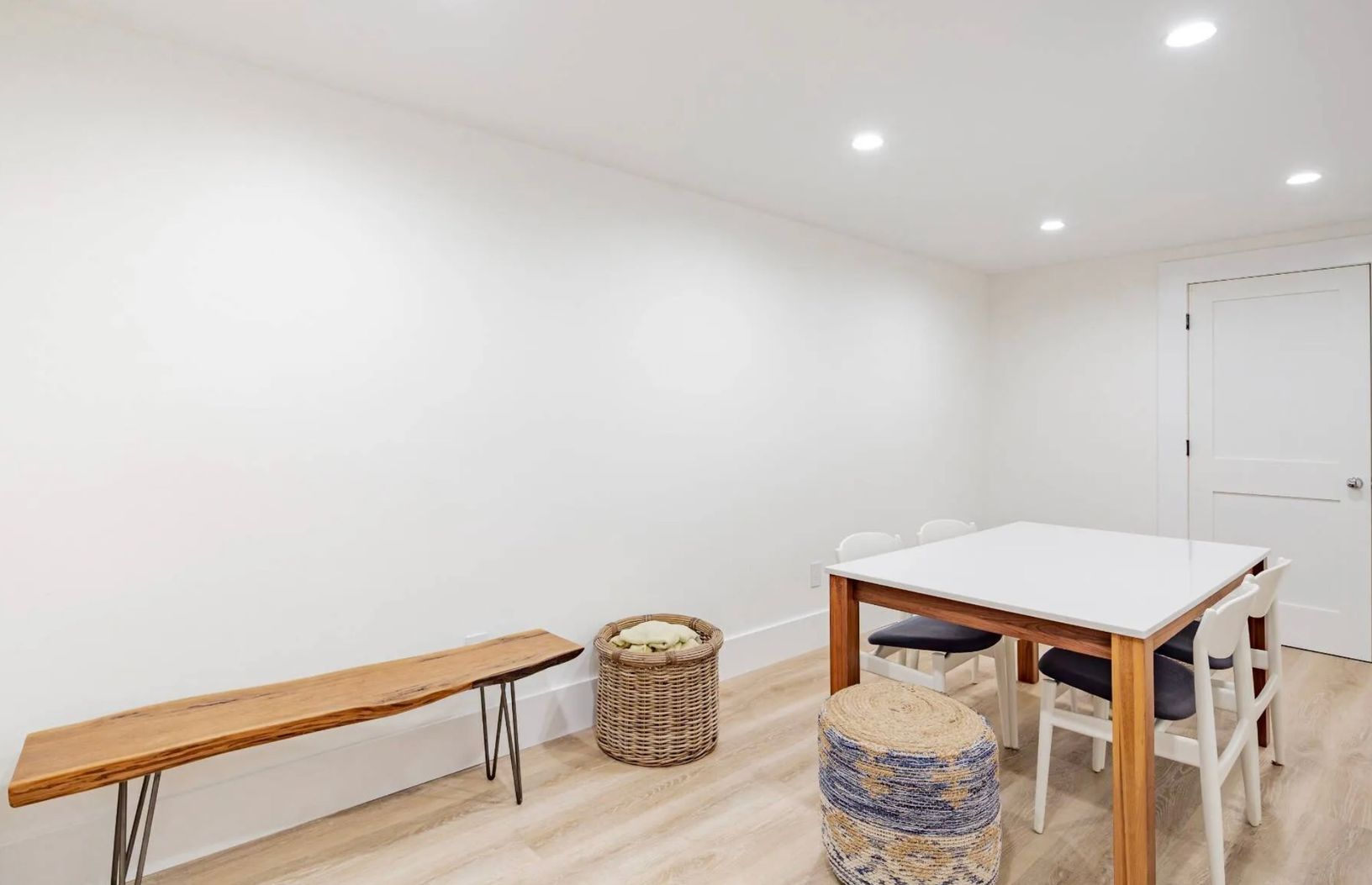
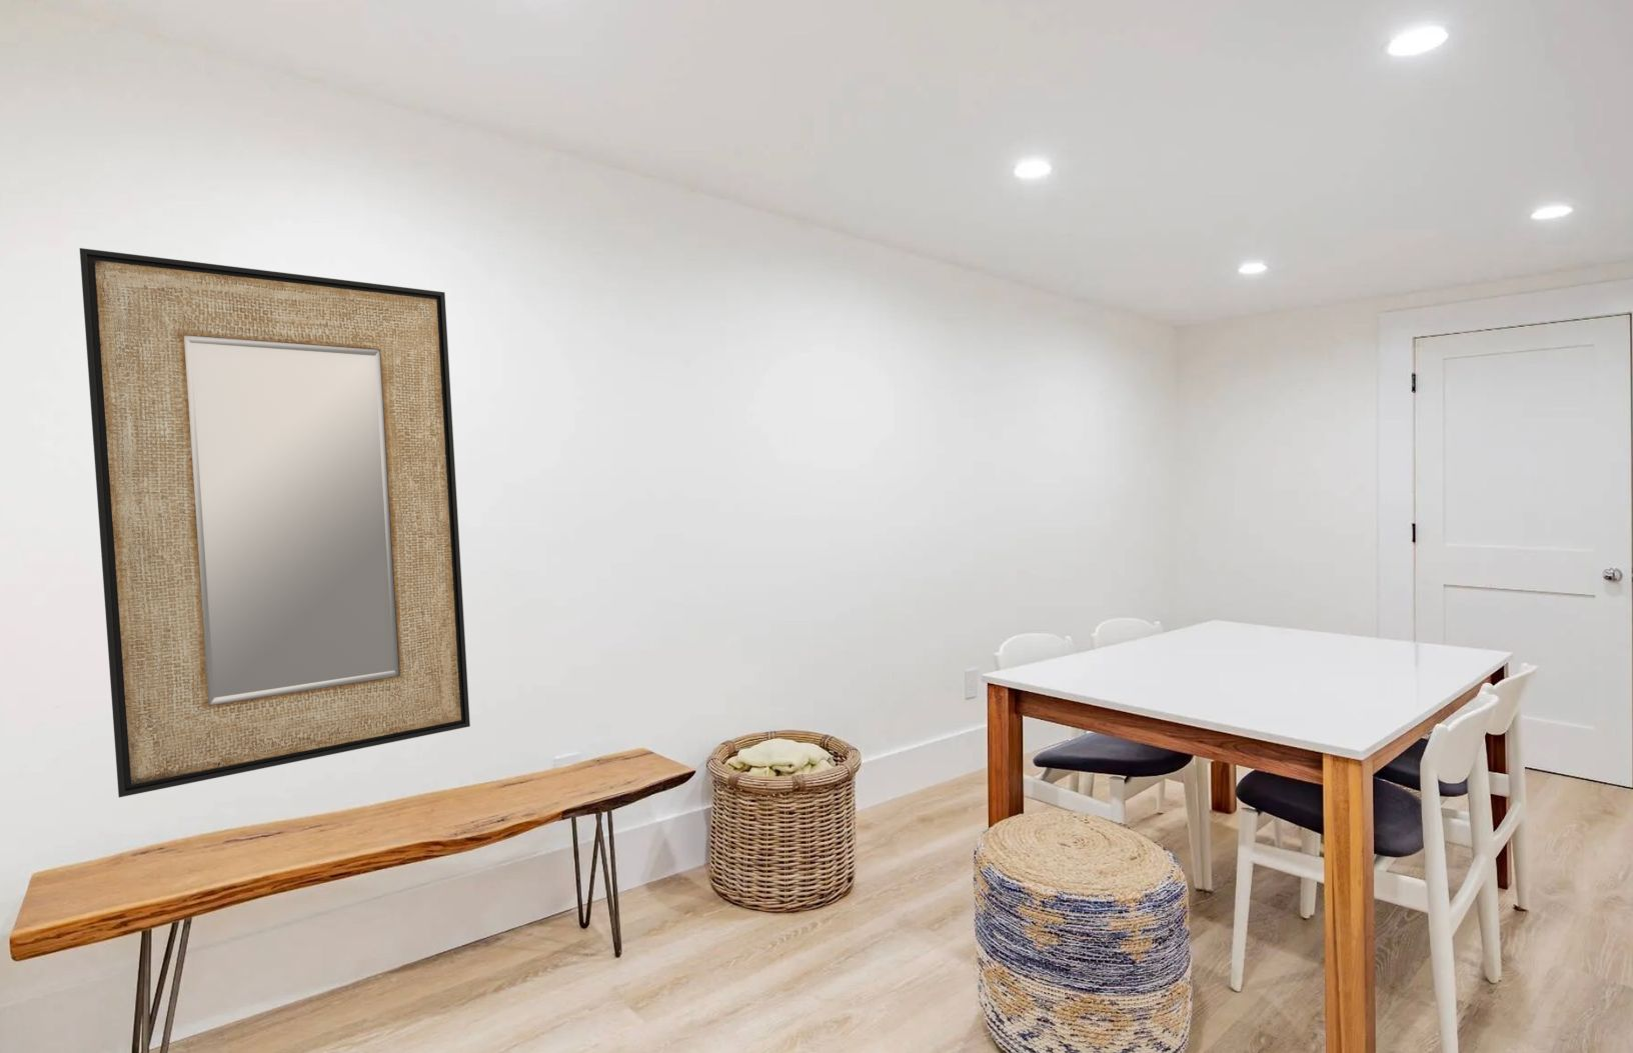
+ home mirror [79,247,471,798]
